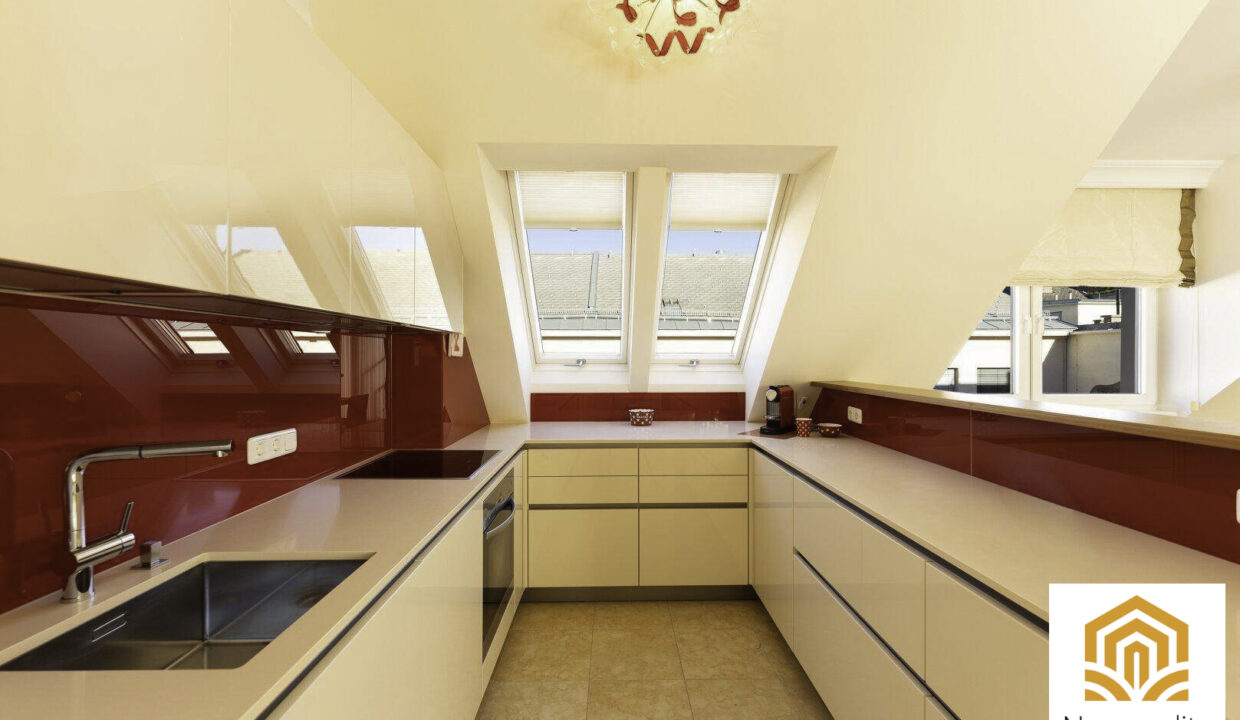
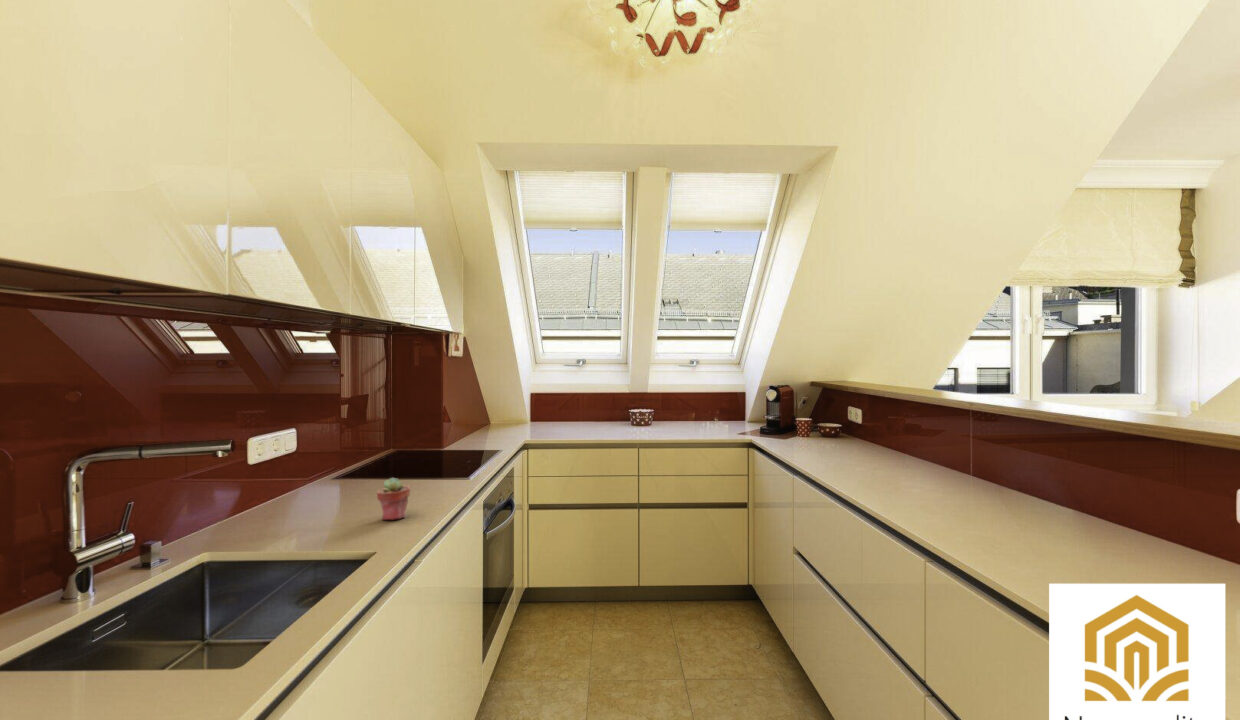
+ potted succulent [376,477,411,521]
